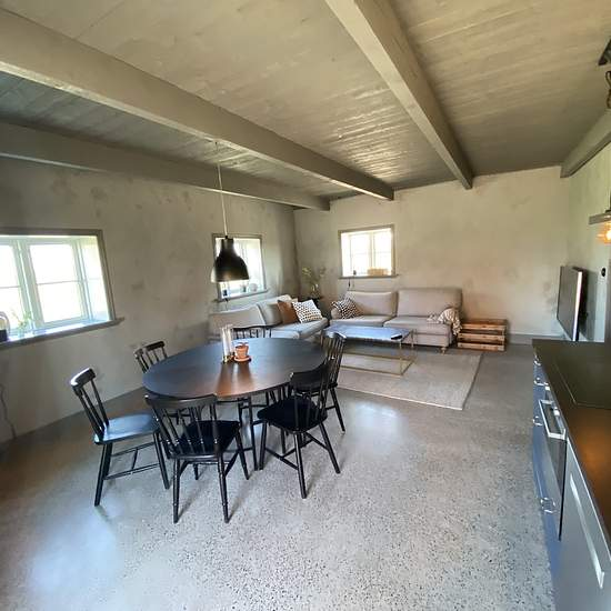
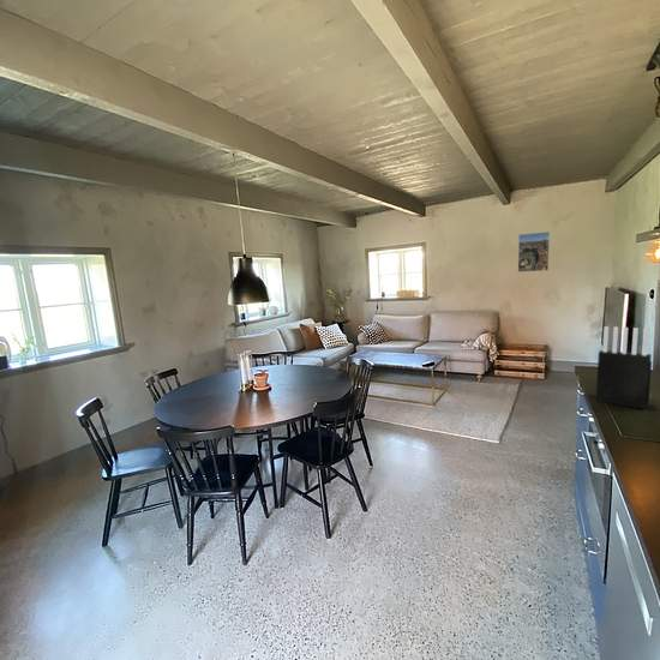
+ knife block [595,325,653,410]
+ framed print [517,230,551,274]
